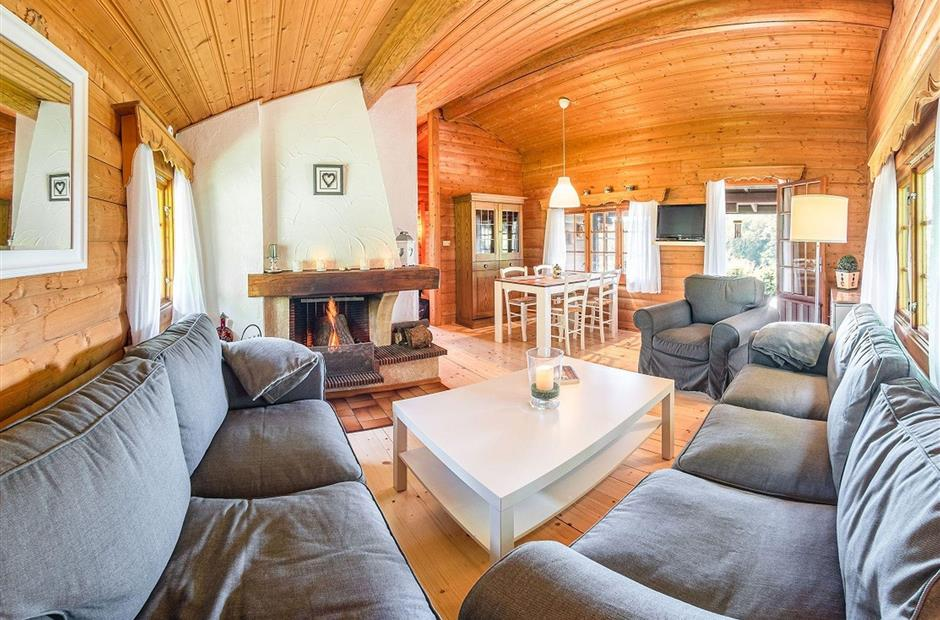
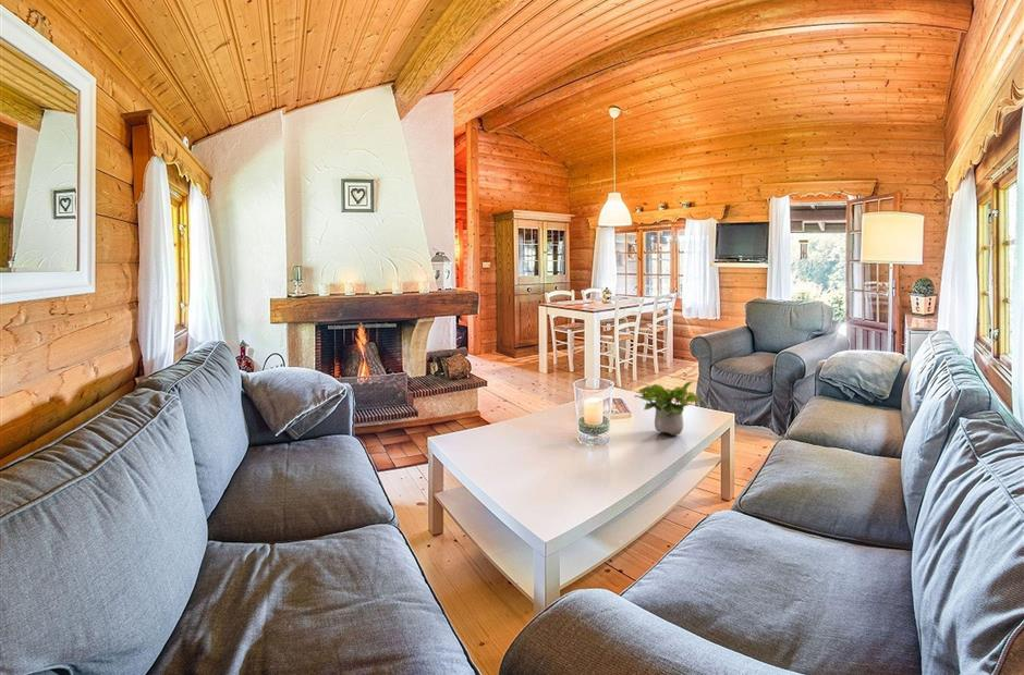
+ potted plant [634,381,703,437]
